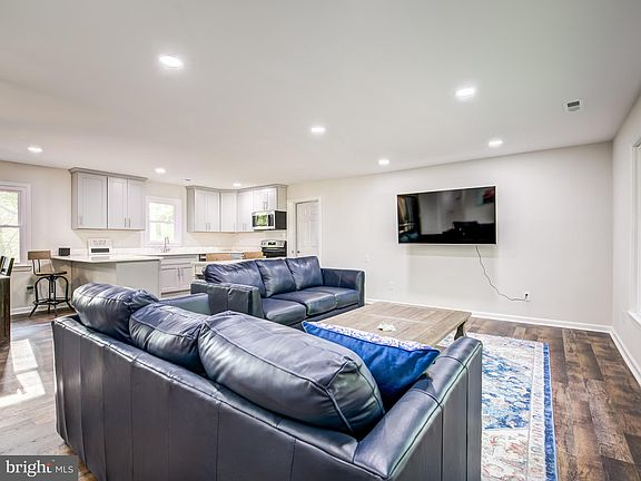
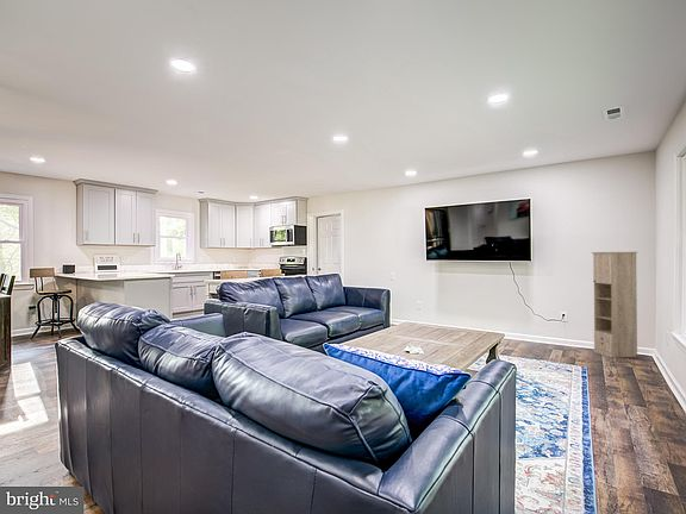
+ storage cabinet [591,251,638,359]
